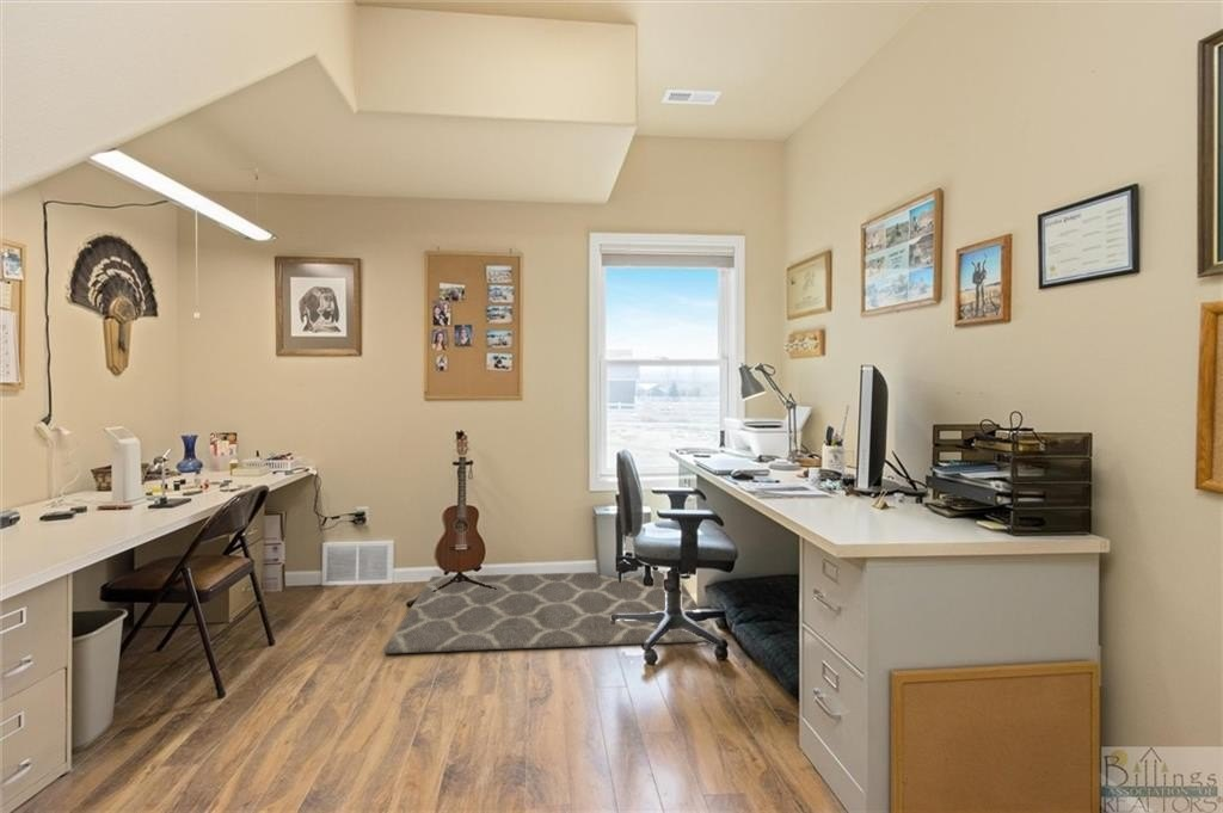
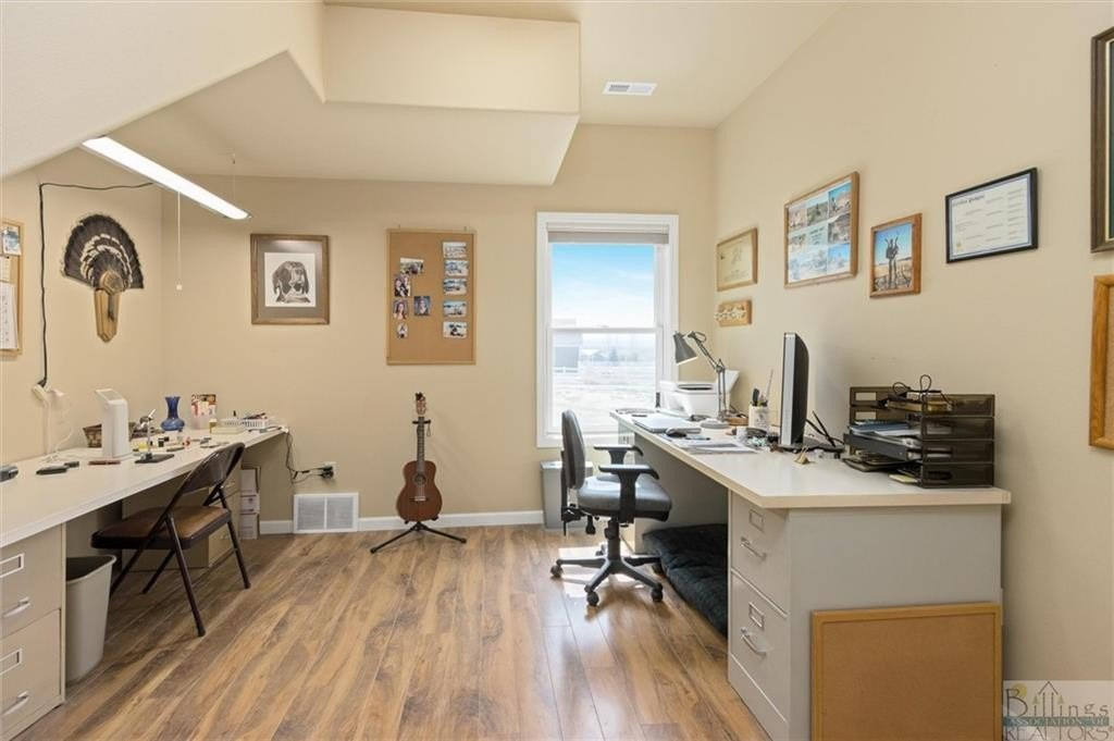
- rug [382,569,720,655]
